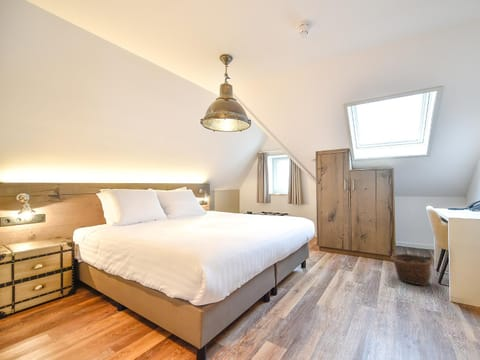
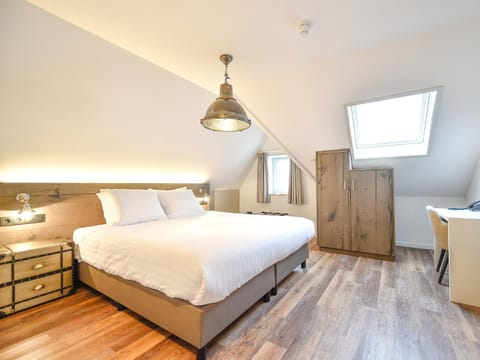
- basket [390,253,434,287]
